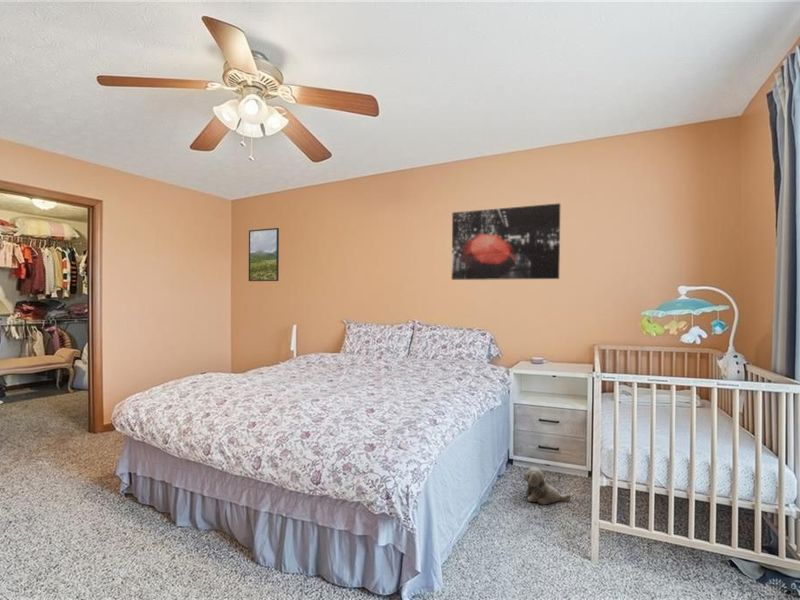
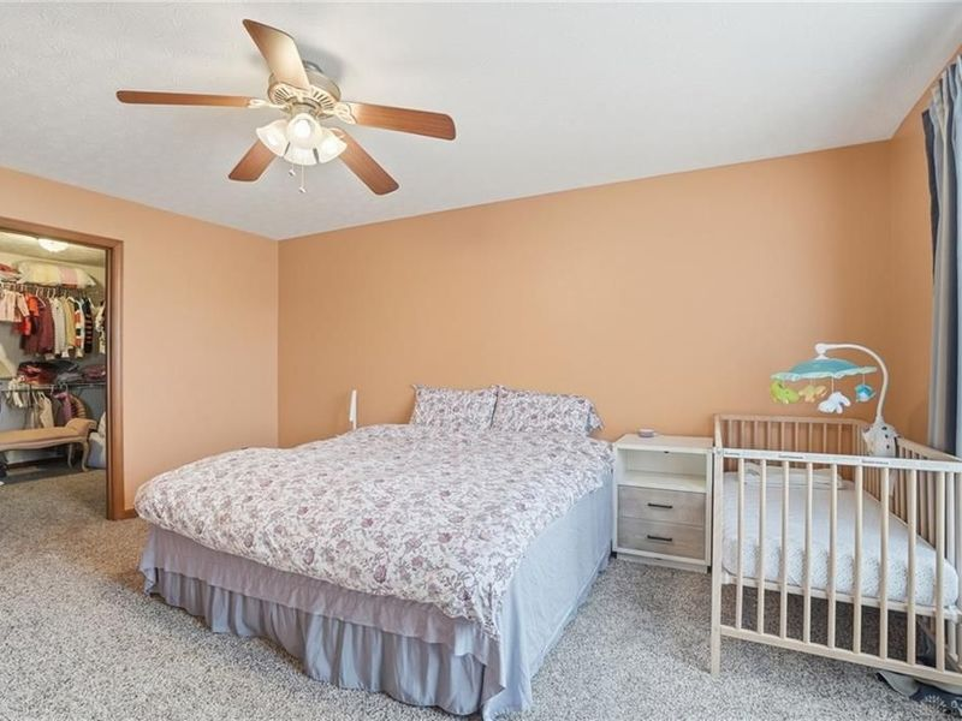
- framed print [248,227,280,282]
- wall art [451,202,561,281]
- plush toy [522,466,573,506]
